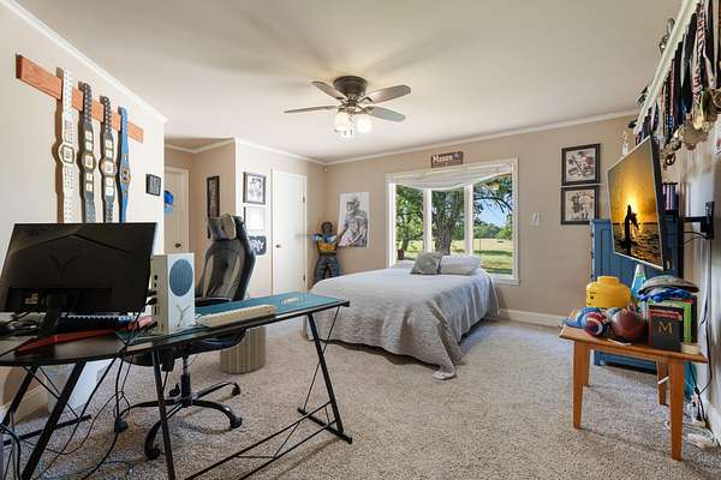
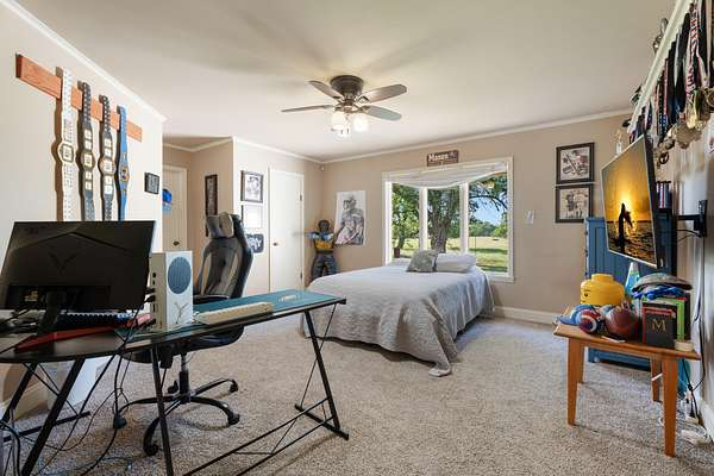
- laundry hamper [219,292,267,374]
